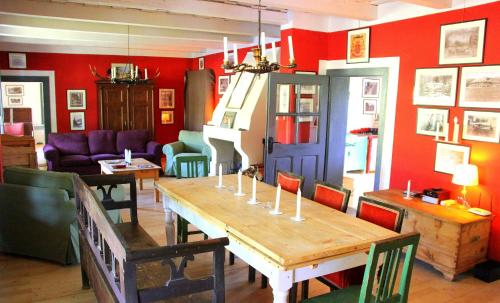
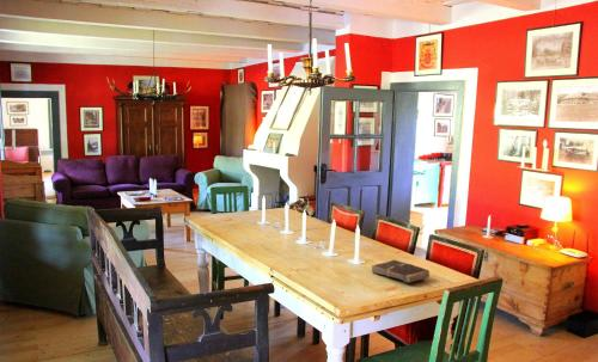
+ book [371,259,431,284]
